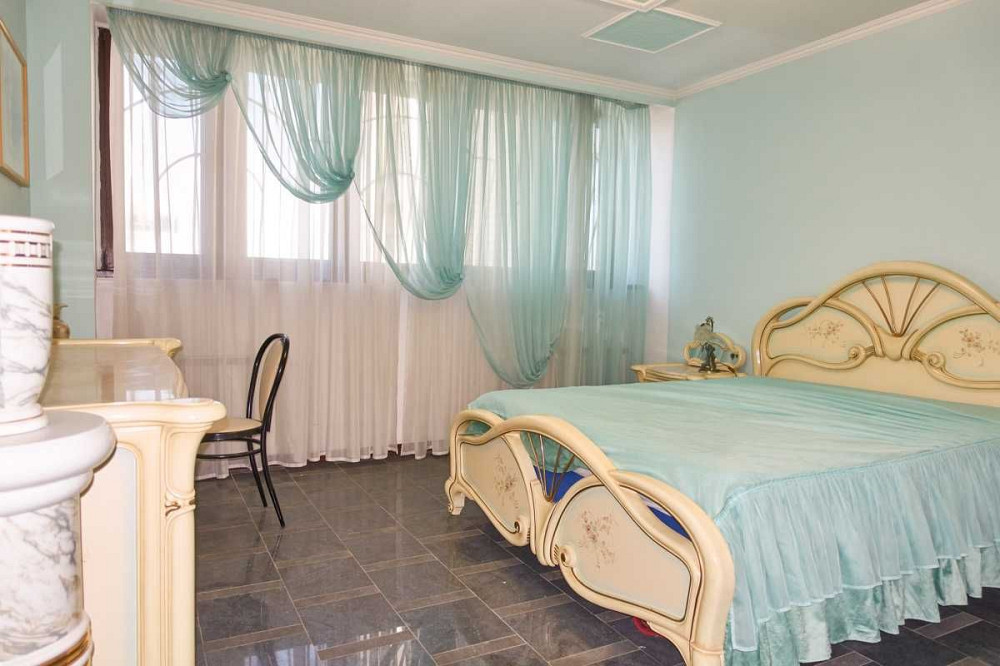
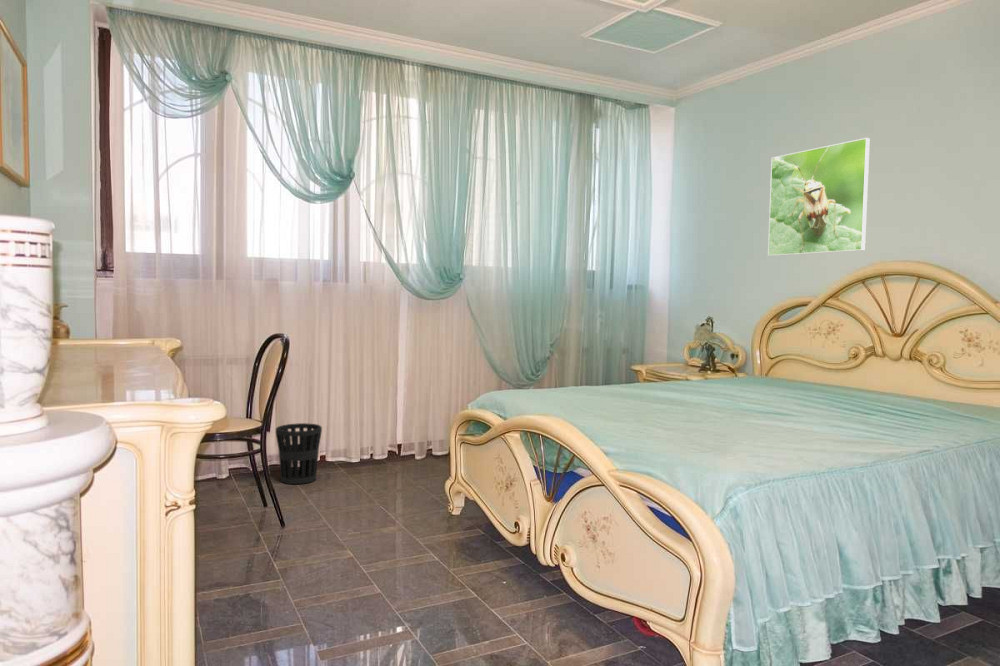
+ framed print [767,137,871,257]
+ wastebasket [275,422,323,485]
